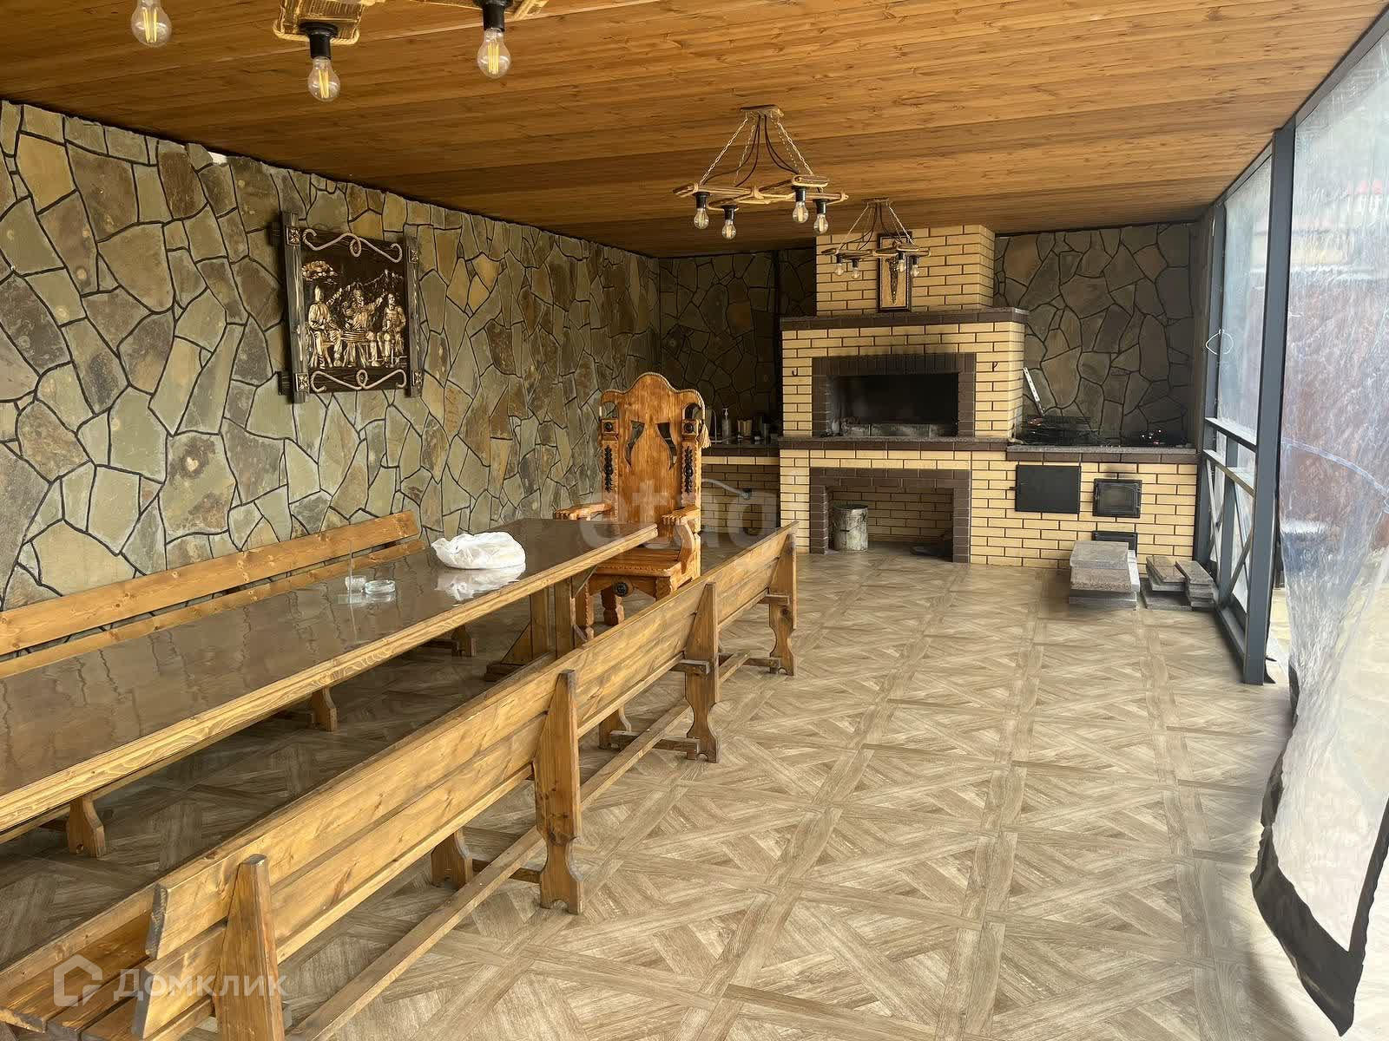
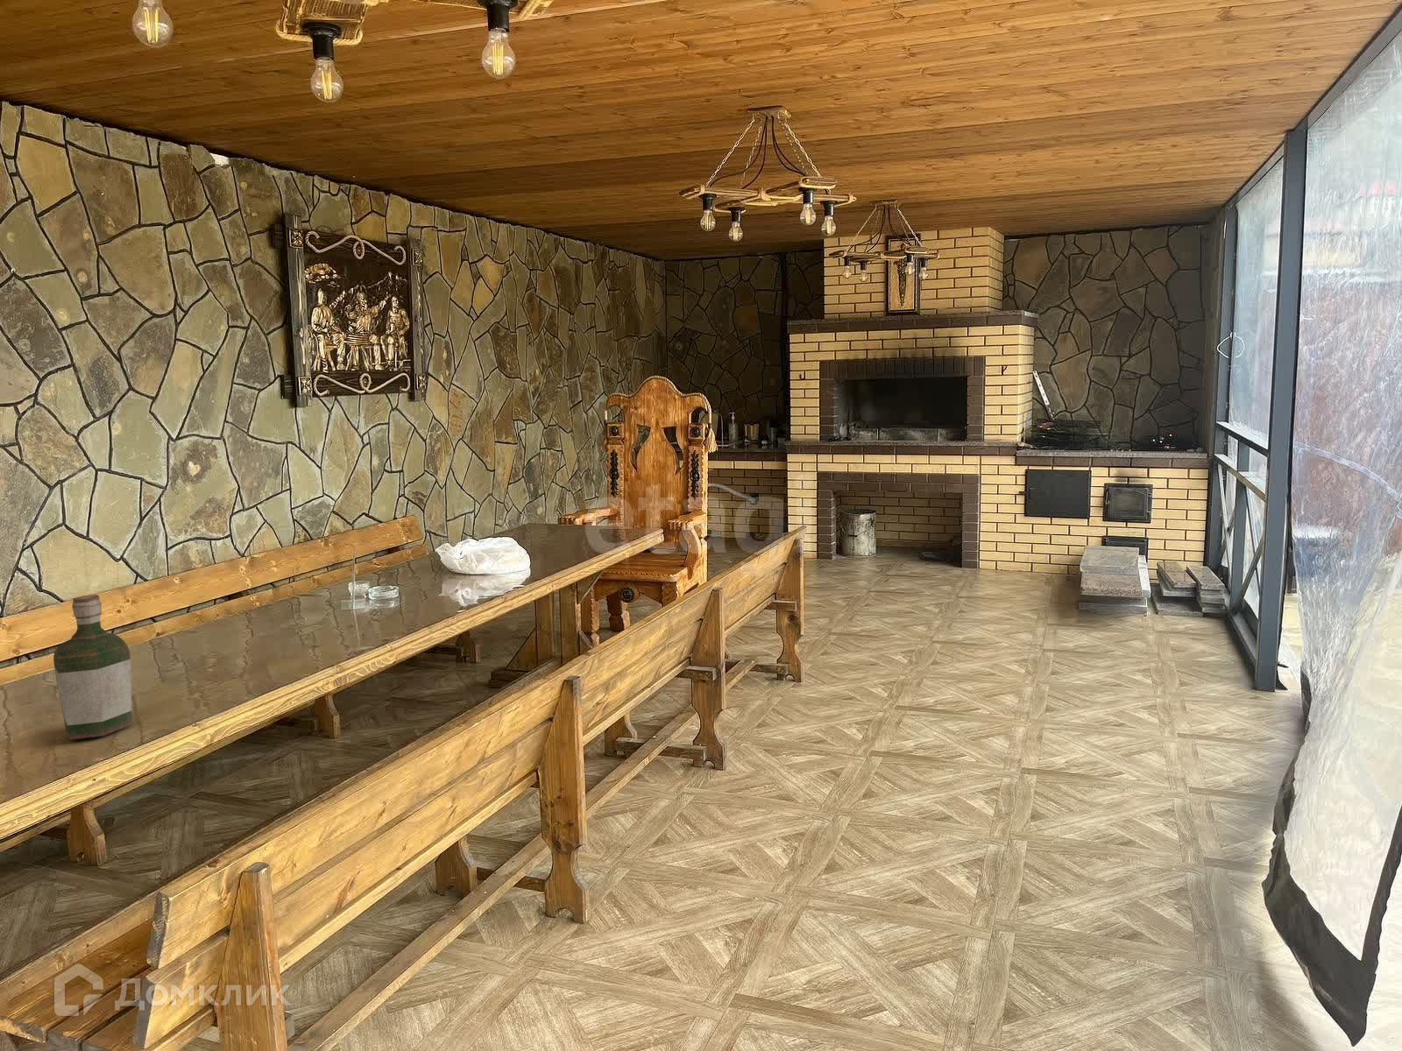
+ bottle [53,594,134,740]
